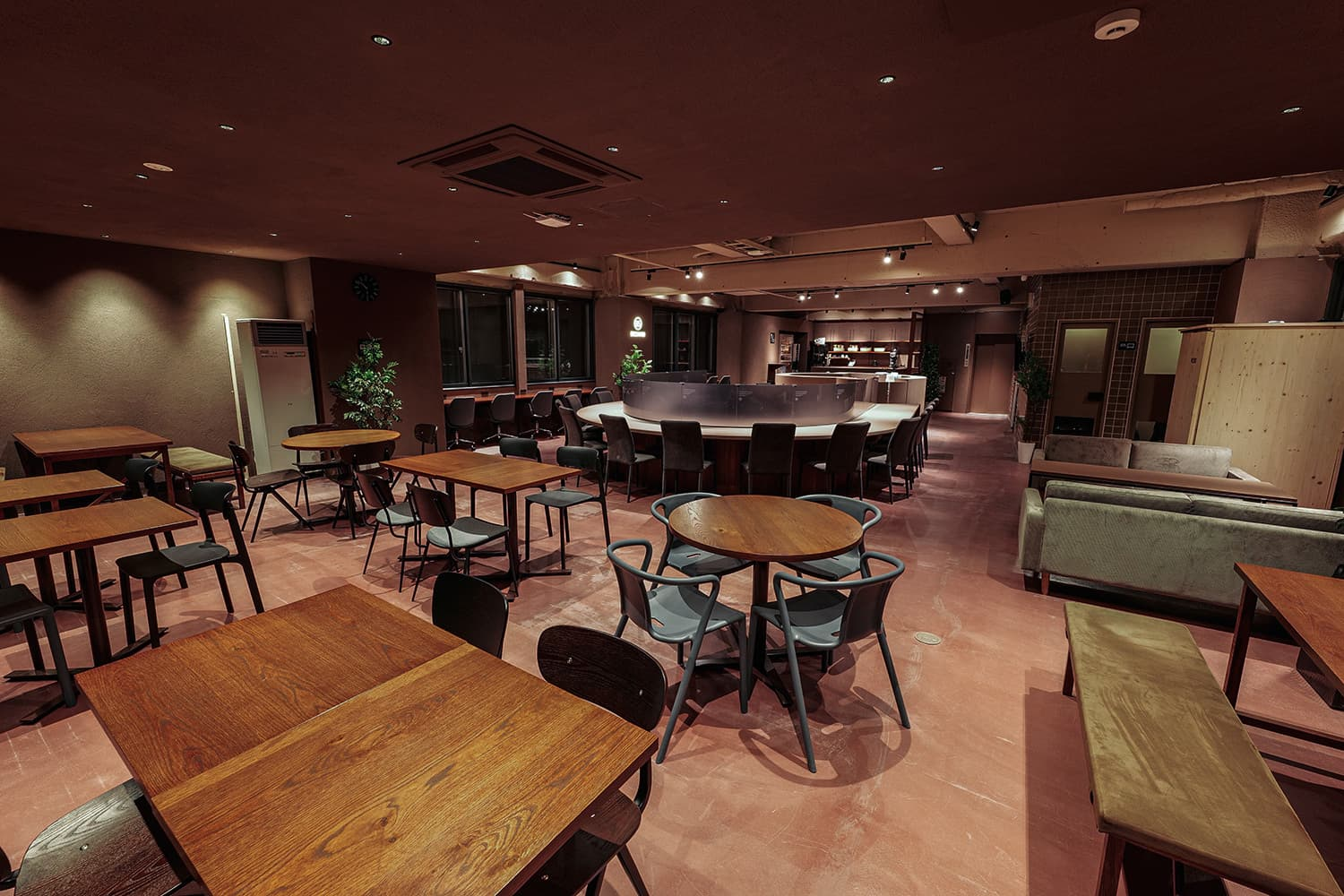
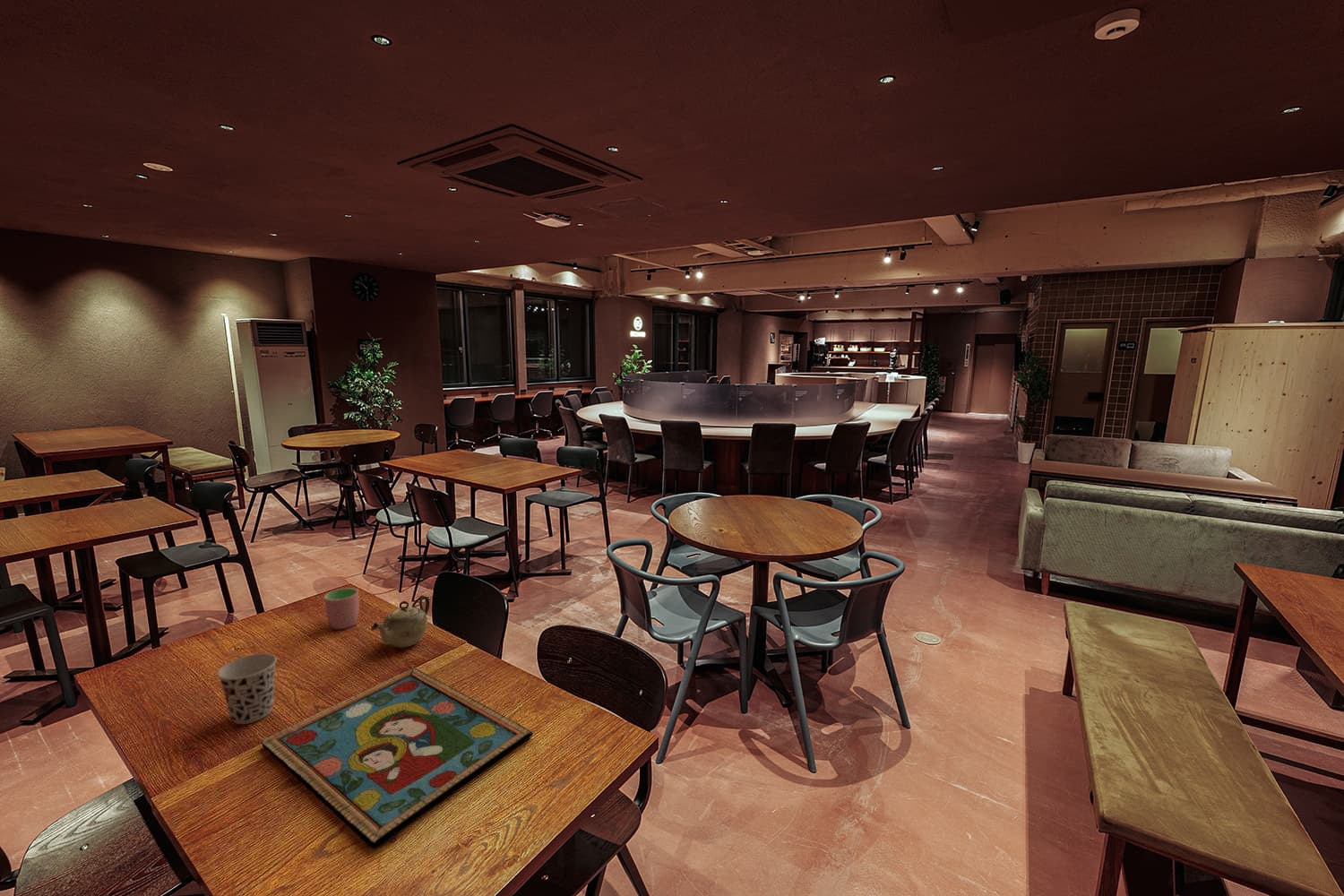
+ teapot [370,594,430,649]
+ framed painting [261,667,534,849]
+ cup [217,653,278,725]
+ cup [323,587,360,630]
